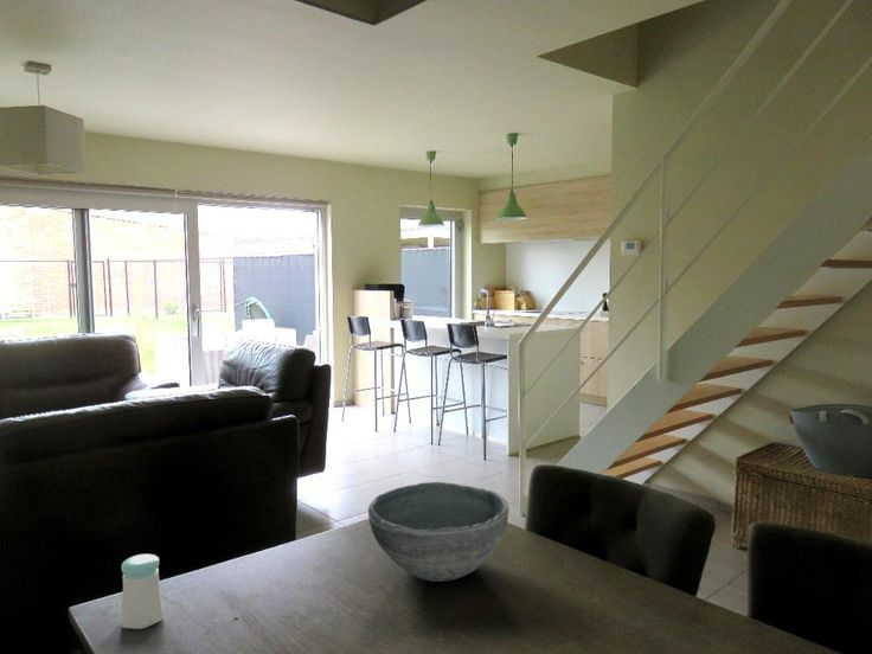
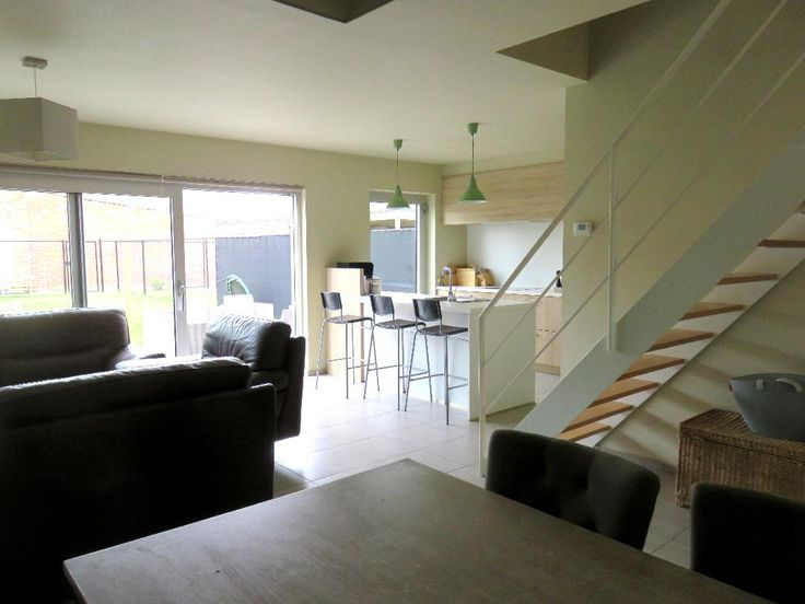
- salt shaker [120,553,165,630]
- bowl [367,481,511,583]
